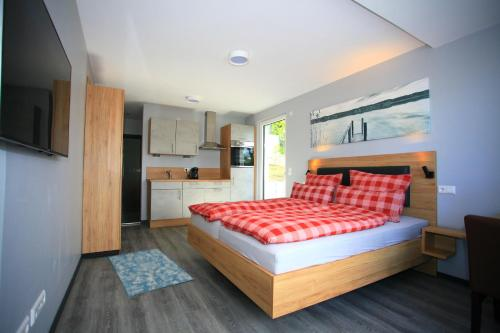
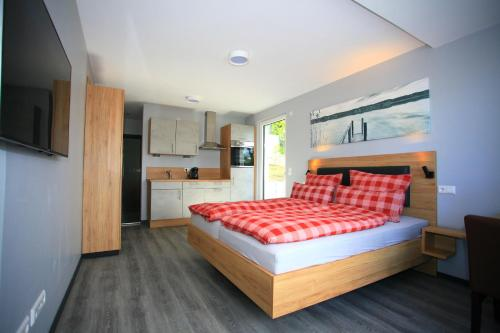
- rug [107,247,195,298]
